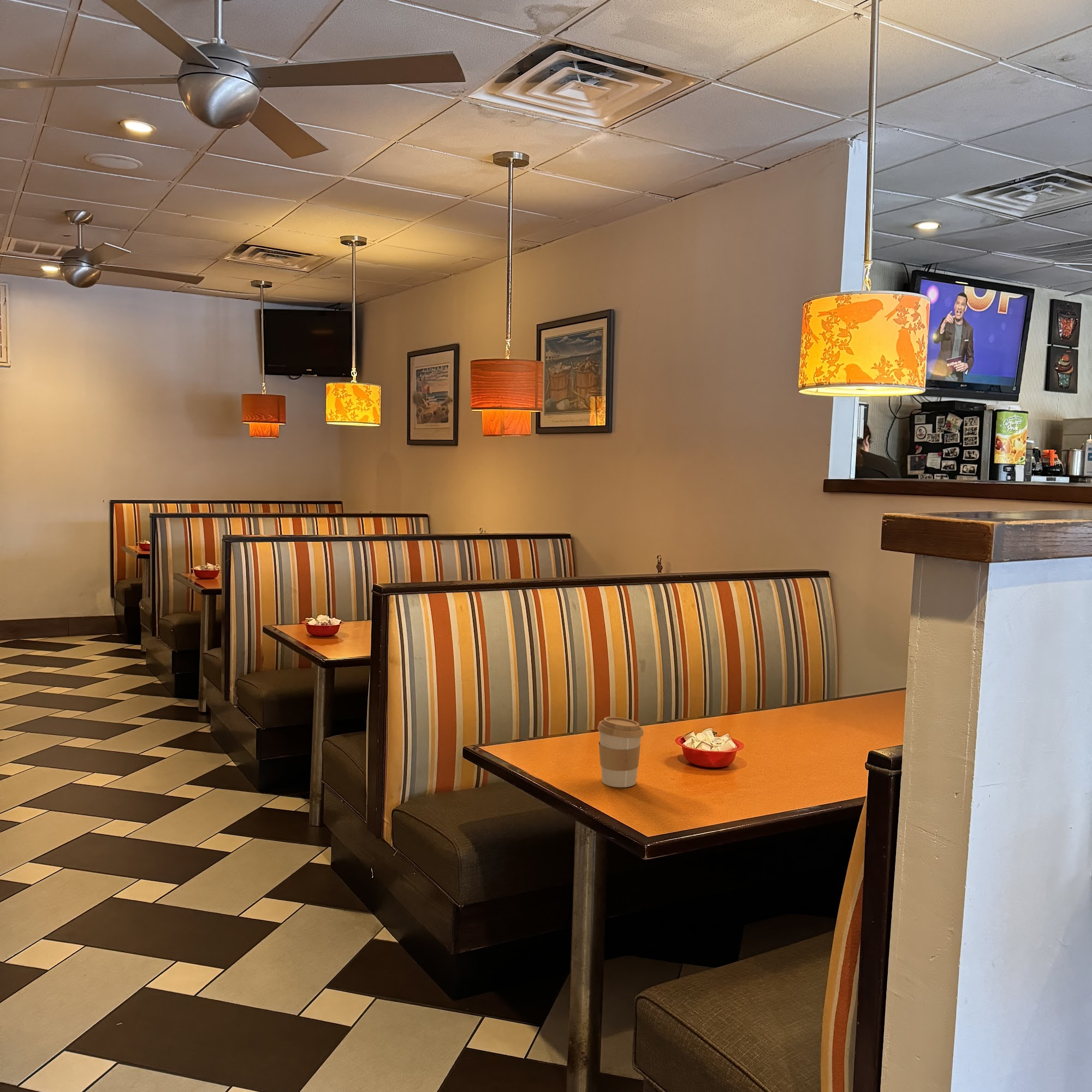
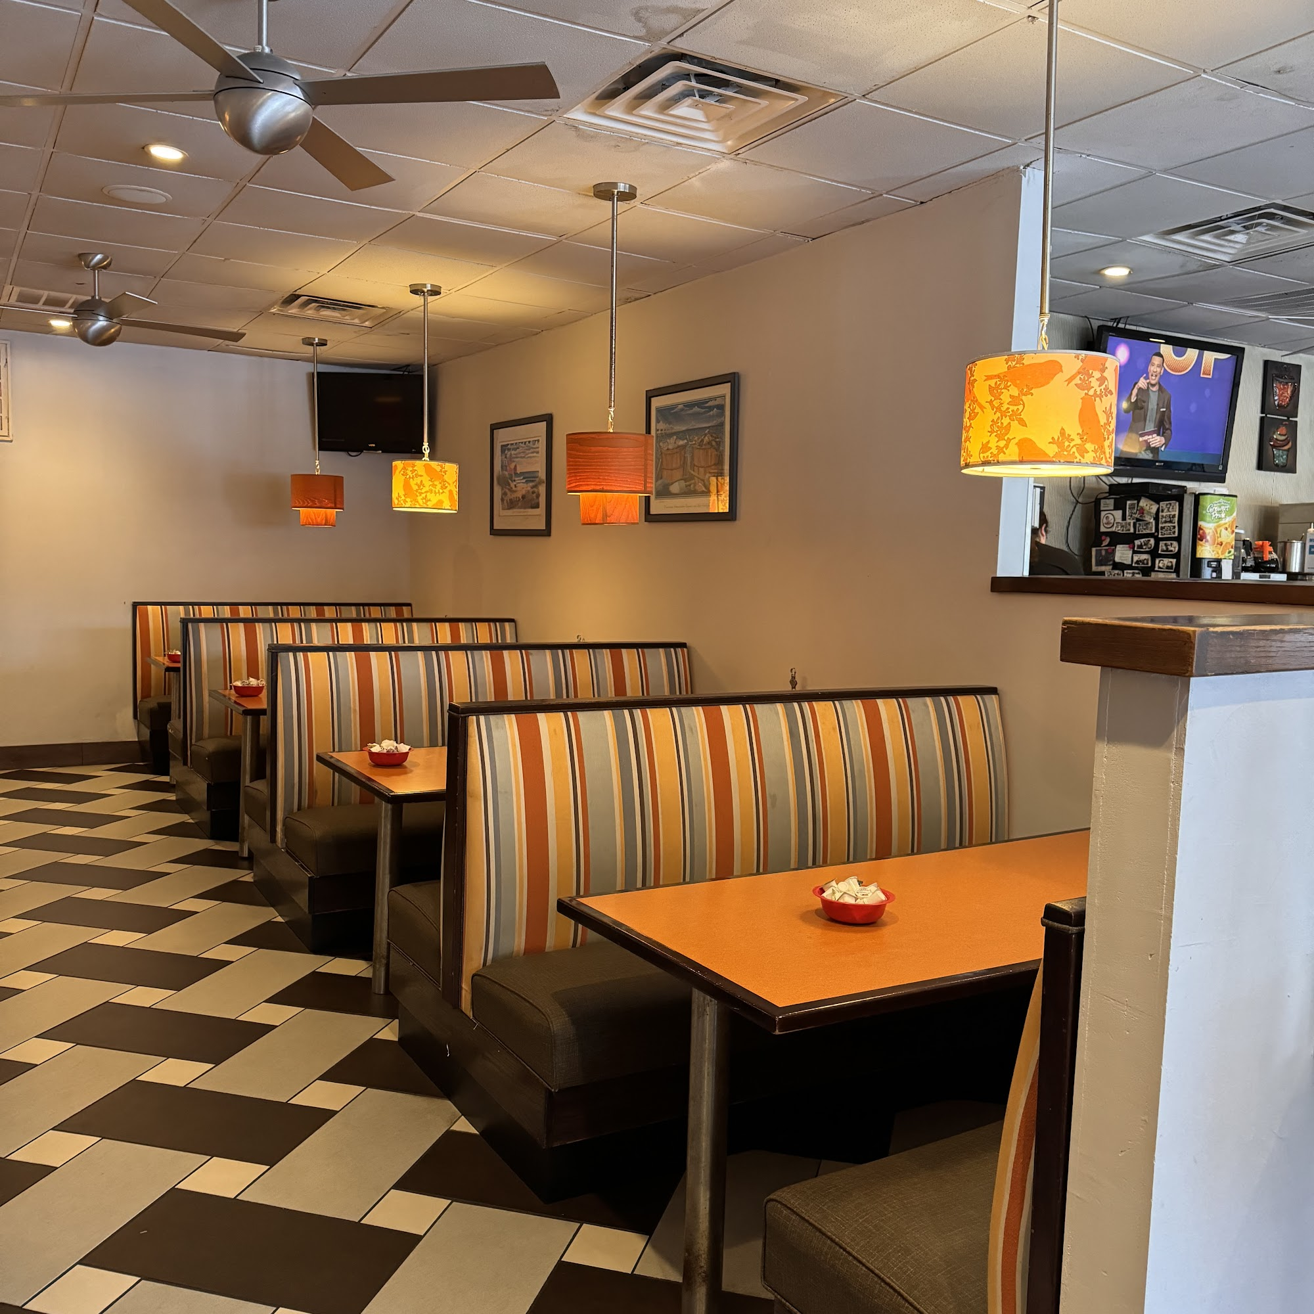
- coffee cup [597,716,644,788]
